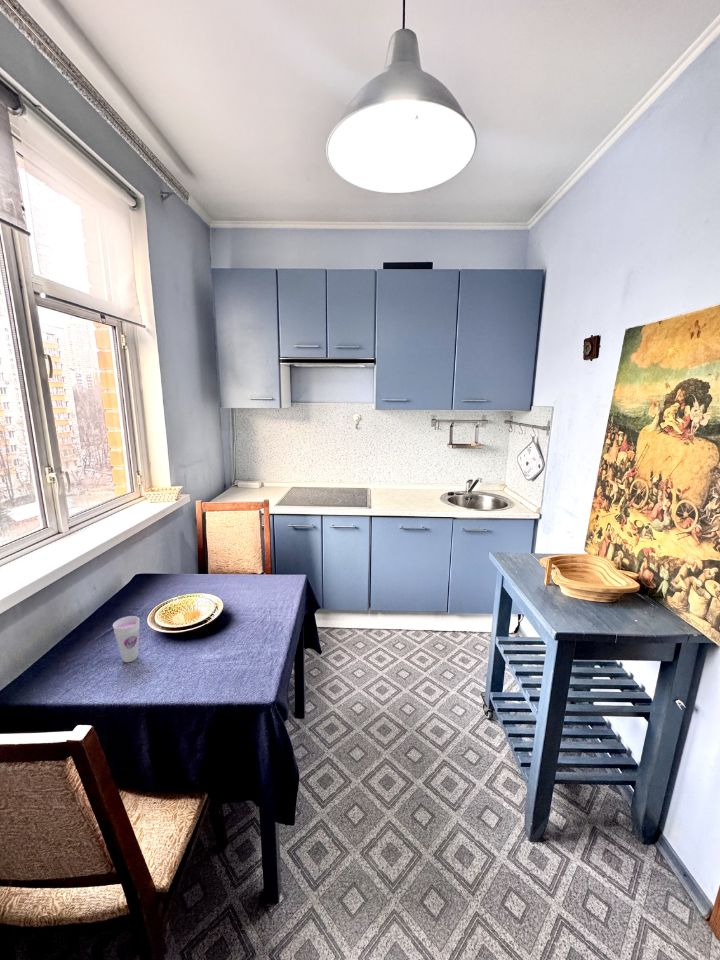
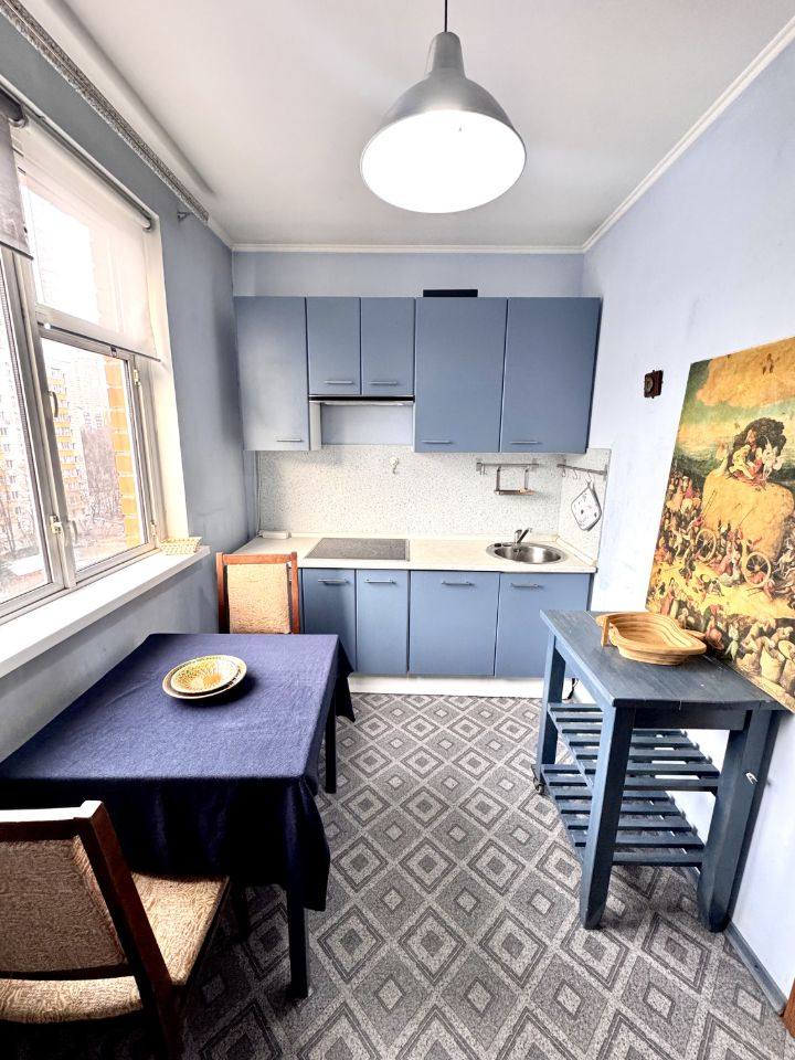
- cup [112,615,141,663]
